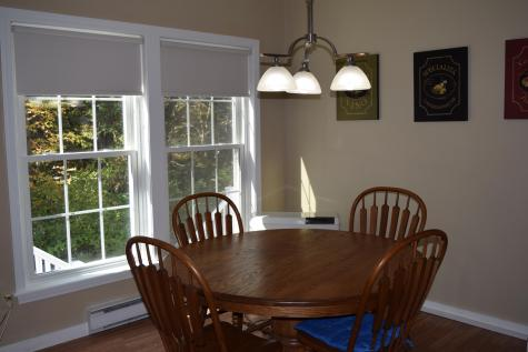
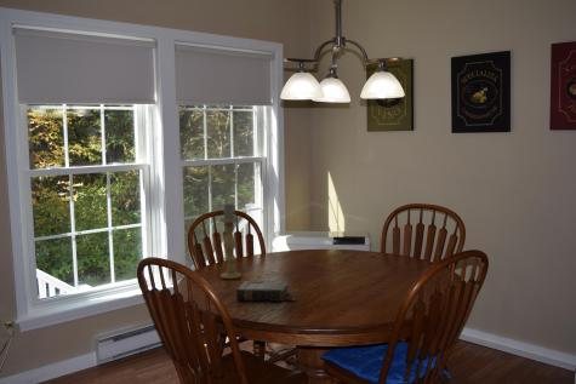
+ candle holder [218,202,243,280]
+ book [235,280,296,303]
